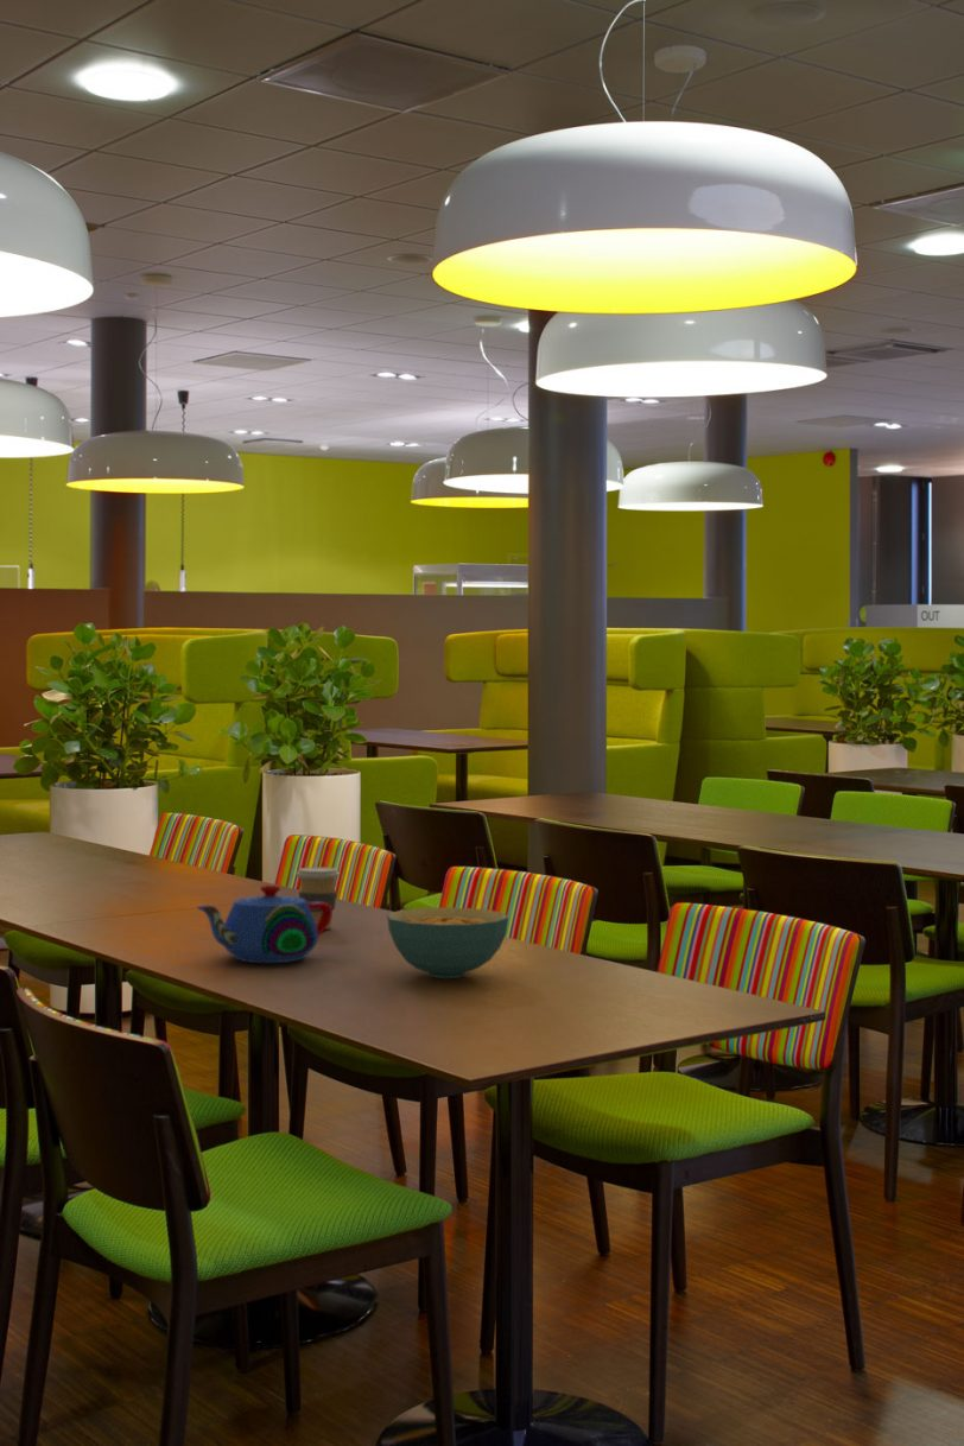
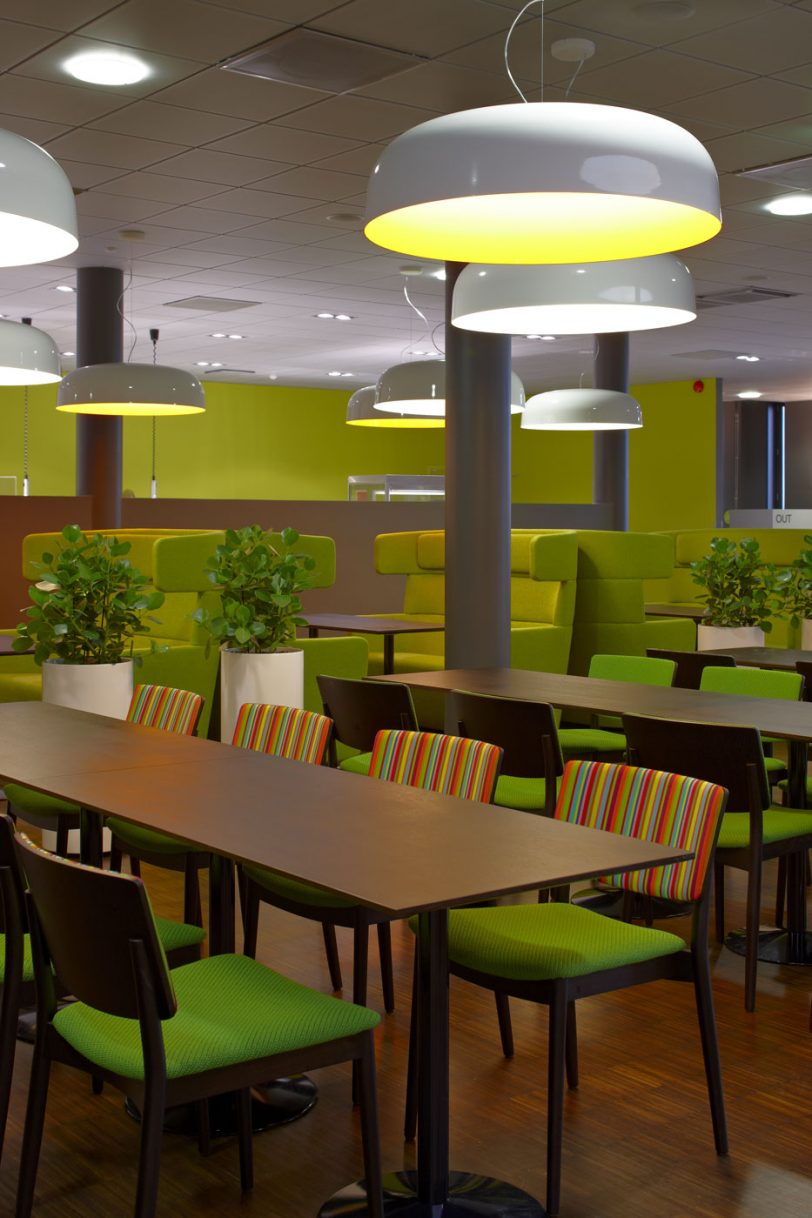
- teapot [196,884,334,965]
- cereal bowl [386,906,509,979]
- coffee cup [294,865,341,931]
